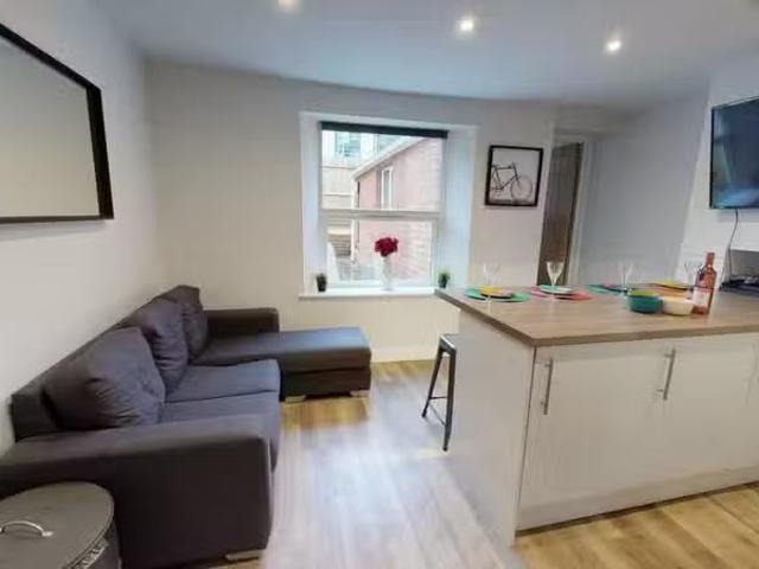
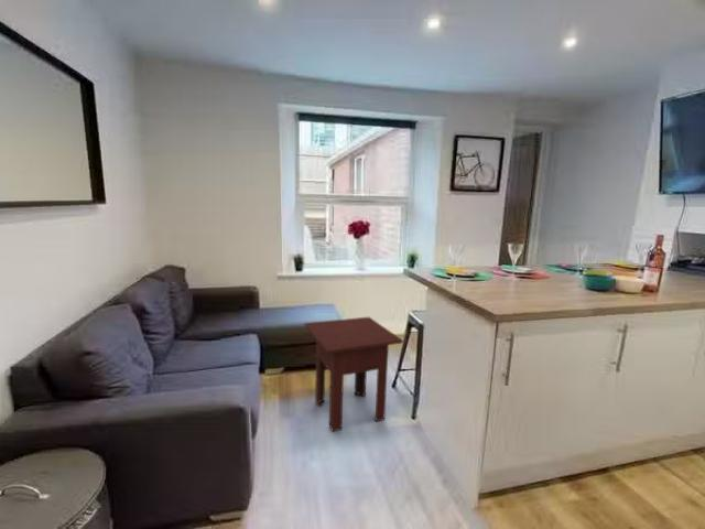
+ side table [304,316,404,433]
